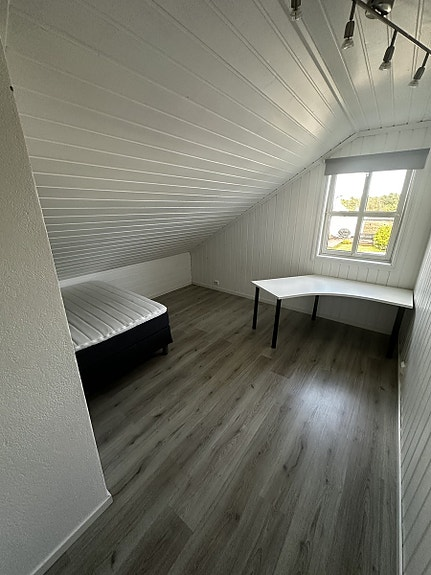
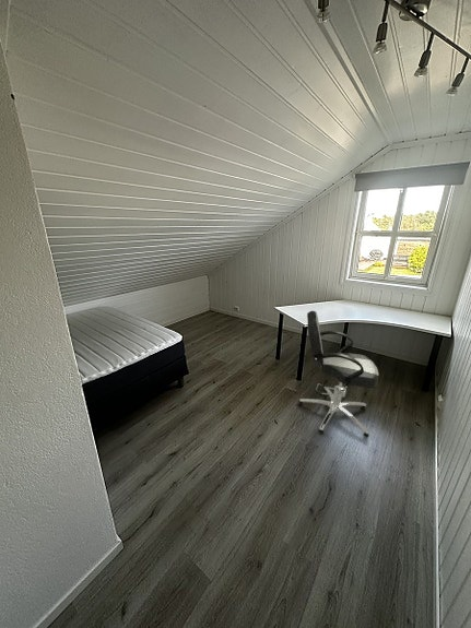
+ office chair [298,310,380,438]
